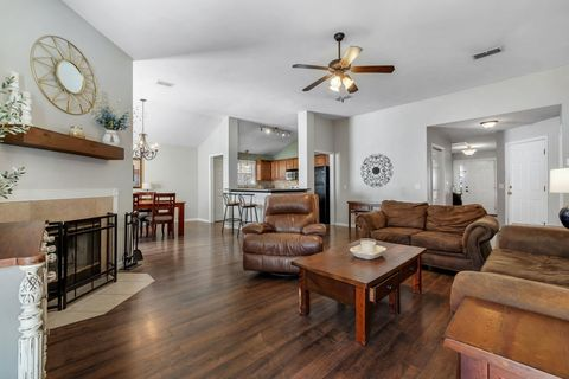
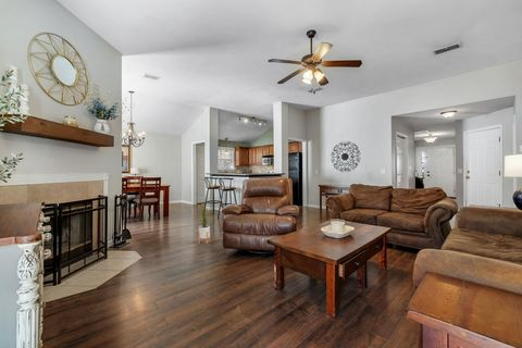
+ house plant [194,202,215,245]
